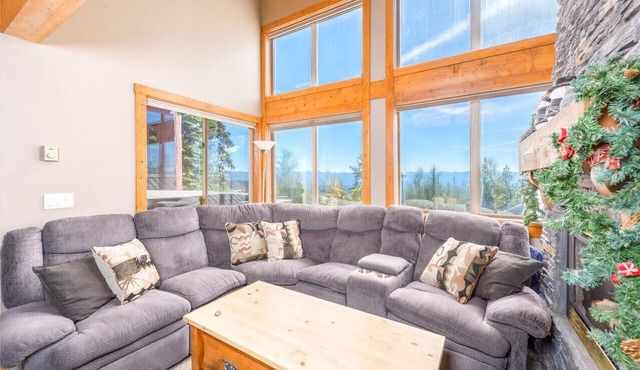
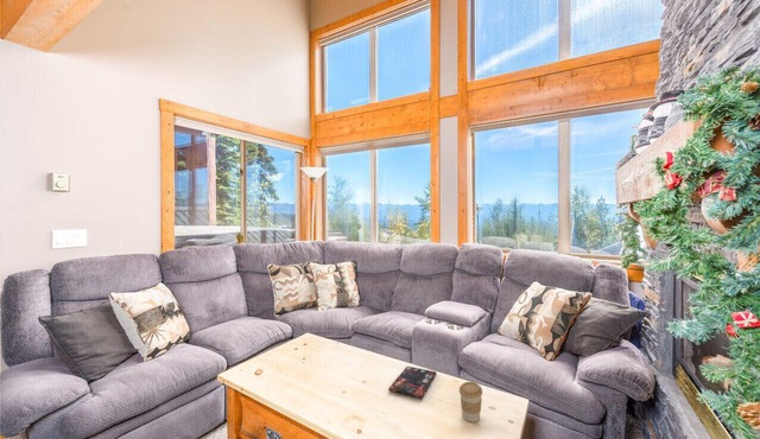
+ coffee cup [458,381,483,424]
+ book [388,365,437,400]
